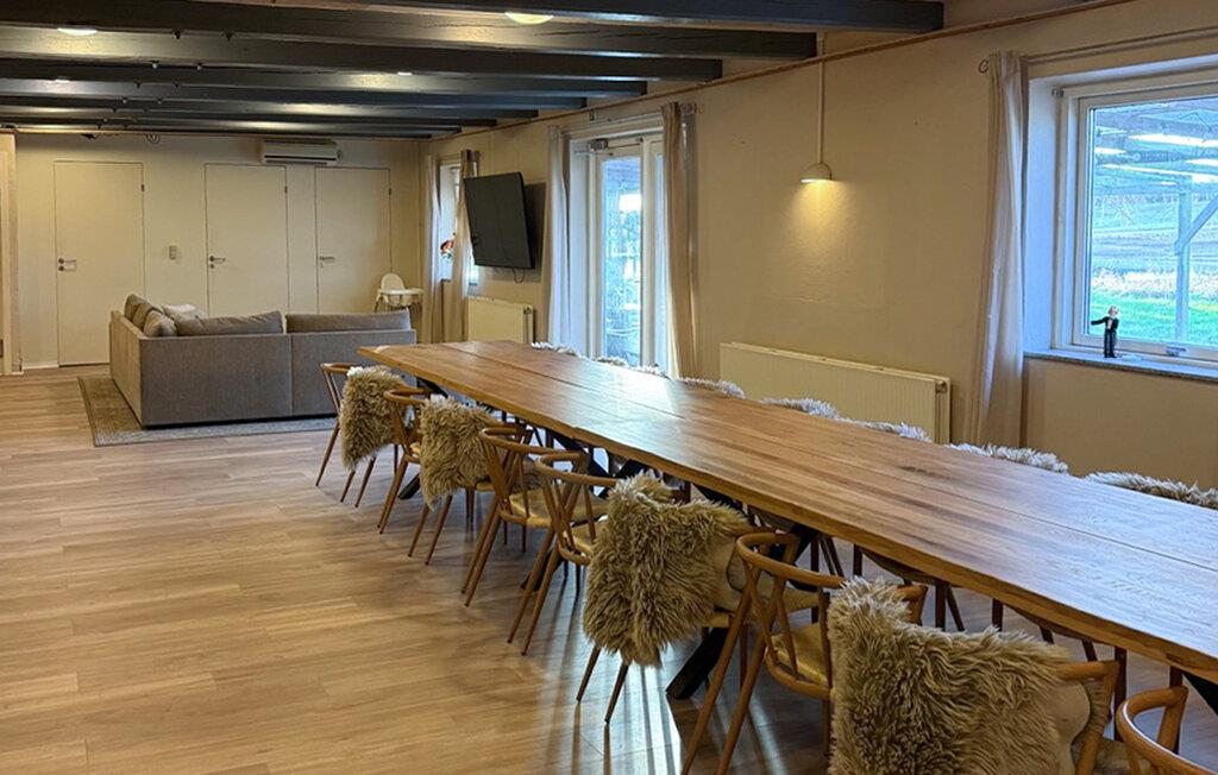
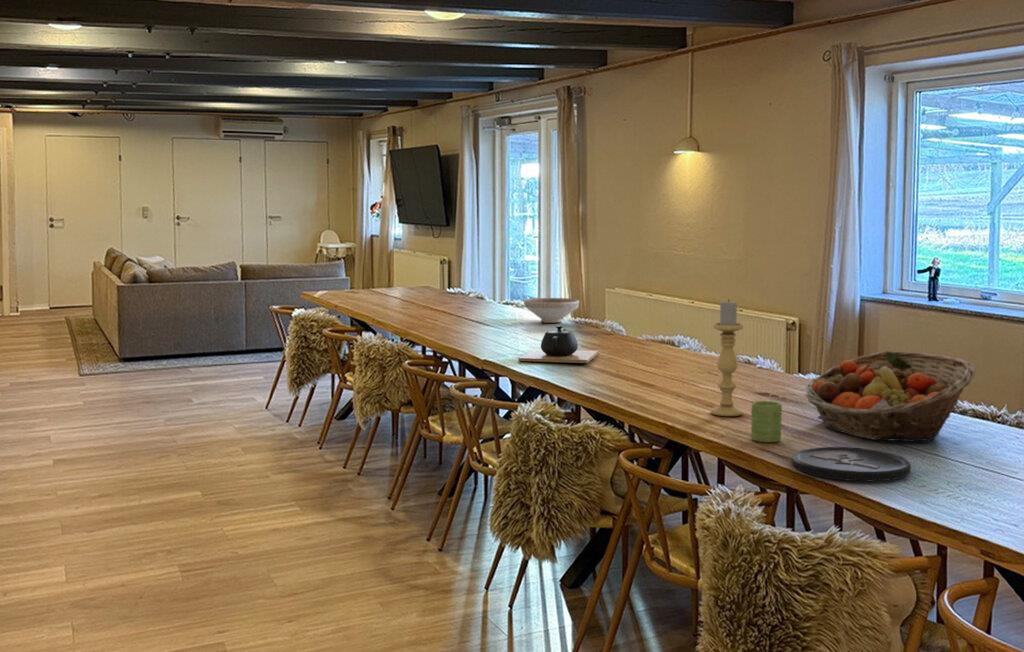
+ mug [750,400,783,443]
+ teapot [517,325,599,364]
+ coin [791,446,912,482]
+ decorative bowl [523,297,580,324]
+ candle holder [710,298,744,417]
+ fruit basket [804,350,976,443]
